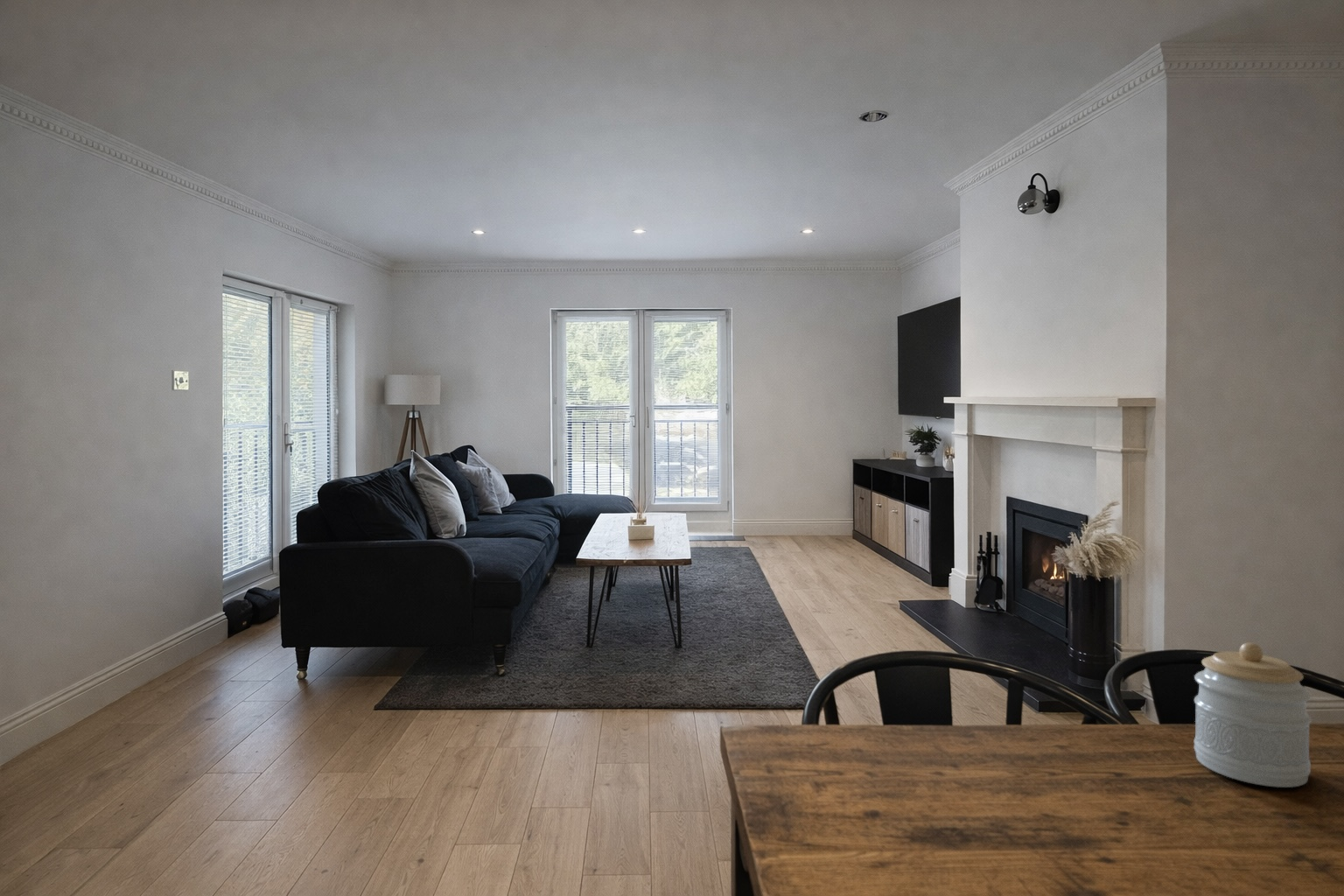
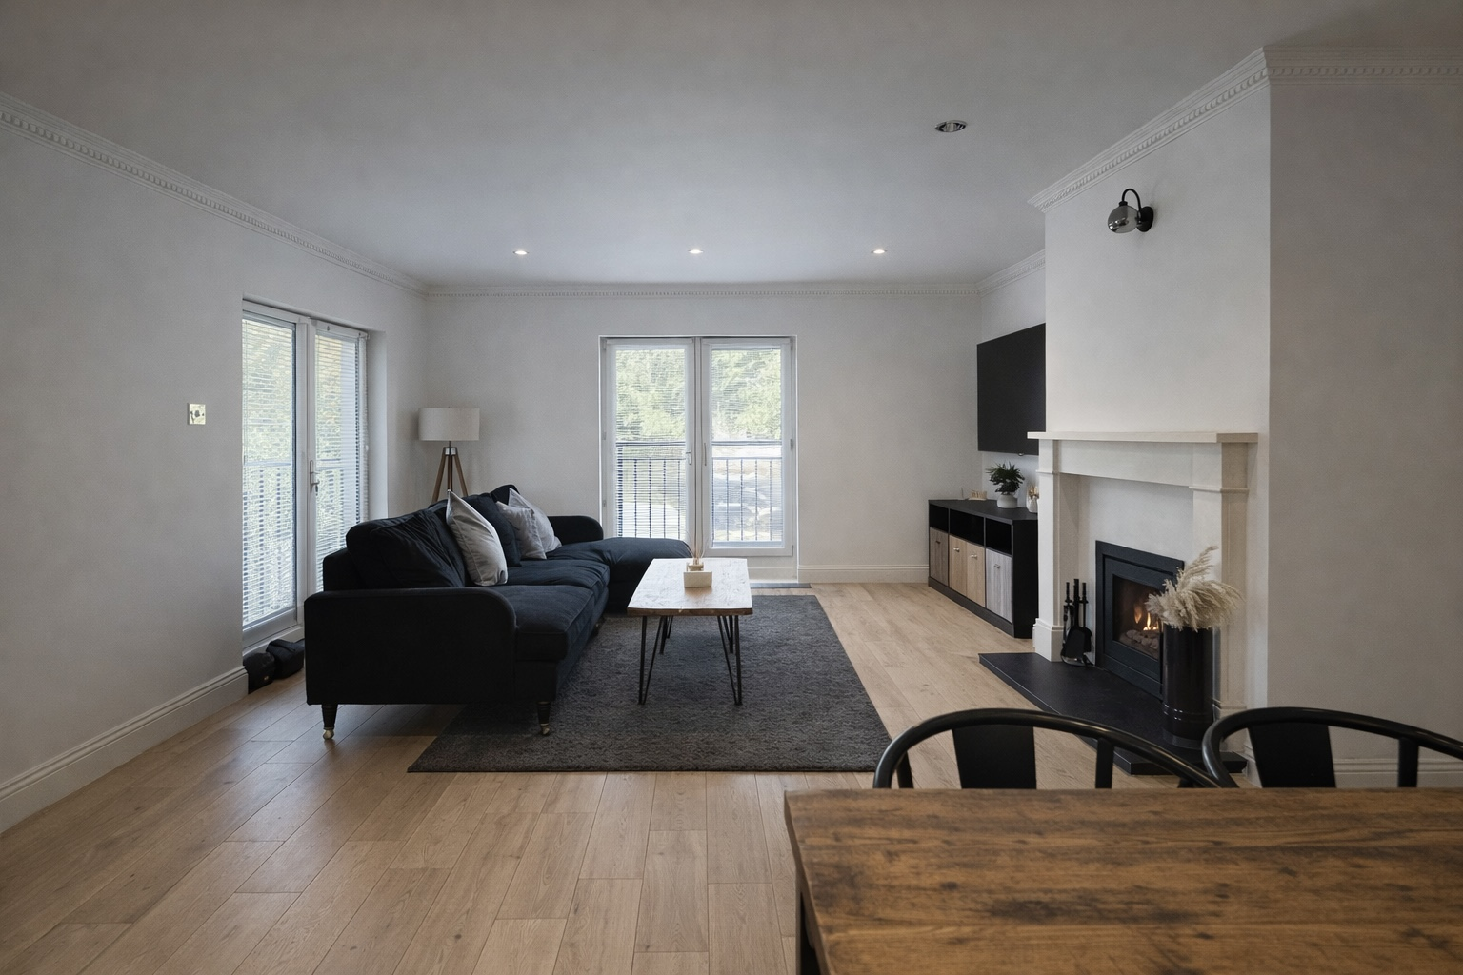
- jar [1194,642,1313,788]
